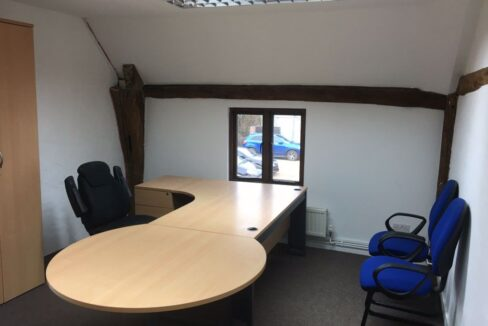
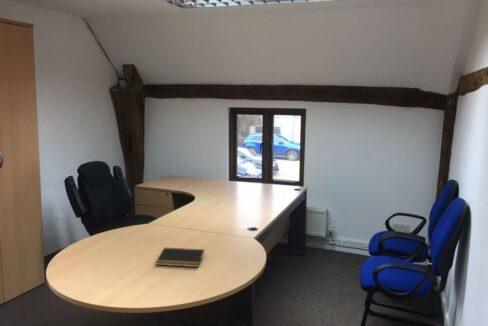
+ notepad [154,247,205,268]
